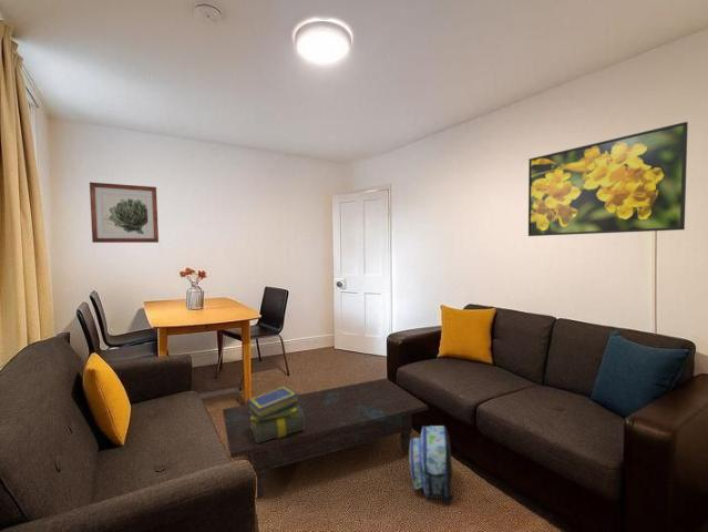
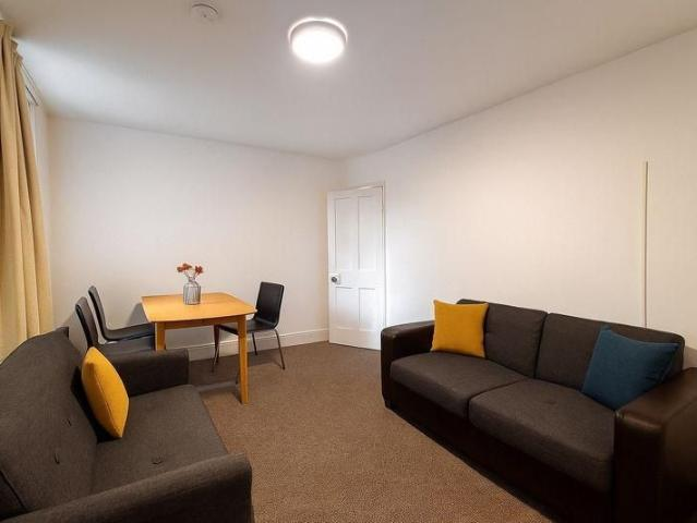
- wall art [89,181,160,244]
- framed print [527,121,689,237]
- stack of books [245,385,305,442]
- backpack [408,424,455,505]
- coffee table [222,377,429,500]
